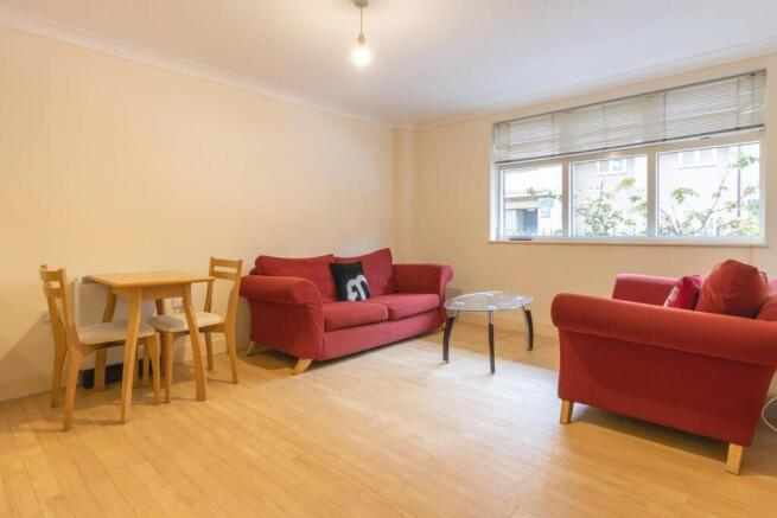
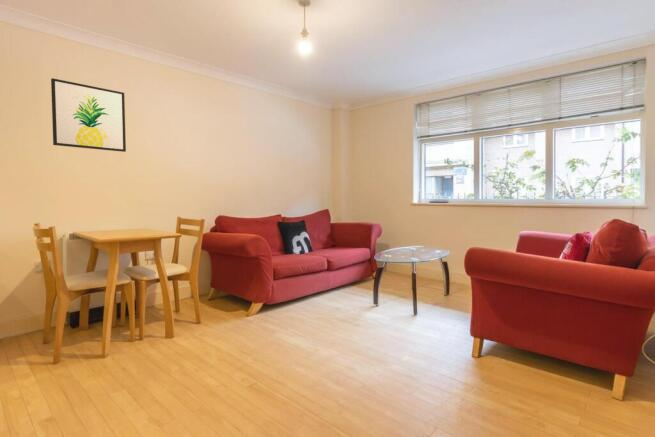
+ wall art [50,77,127,153]
